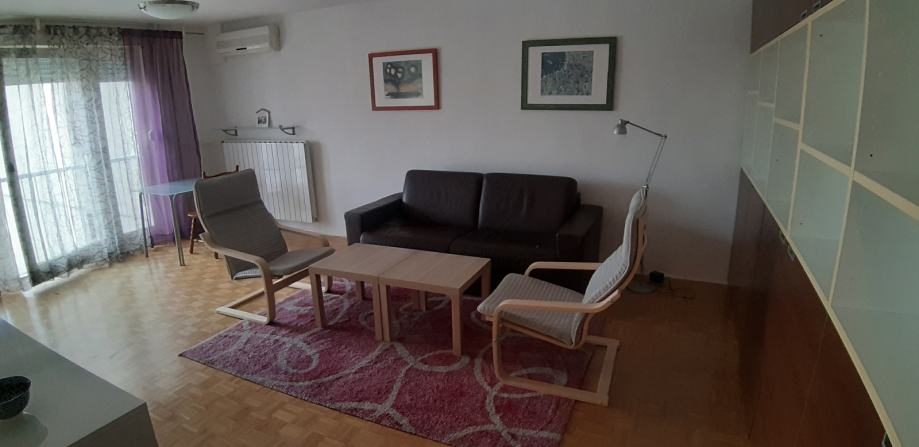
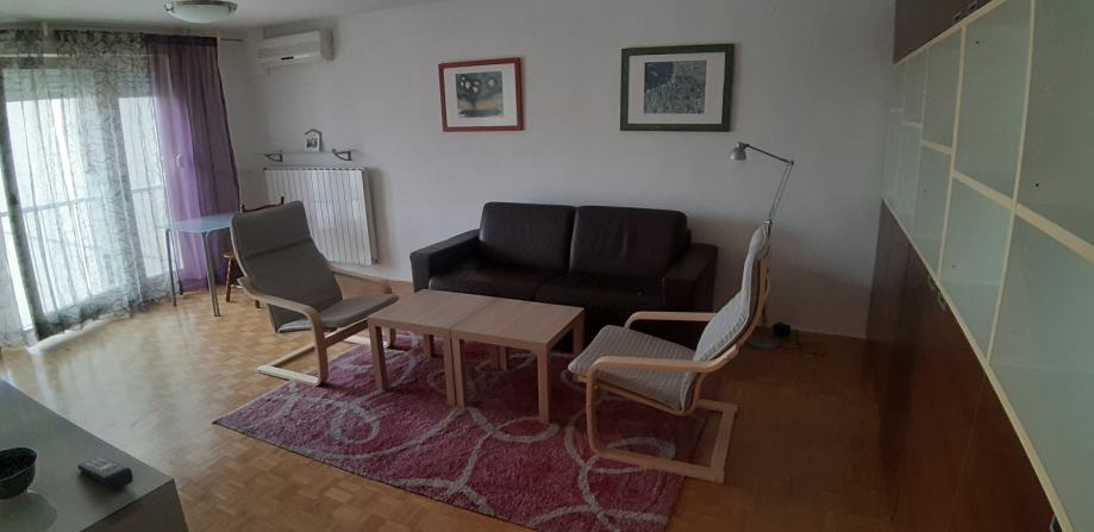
+ remote control [76,455,133,492]
